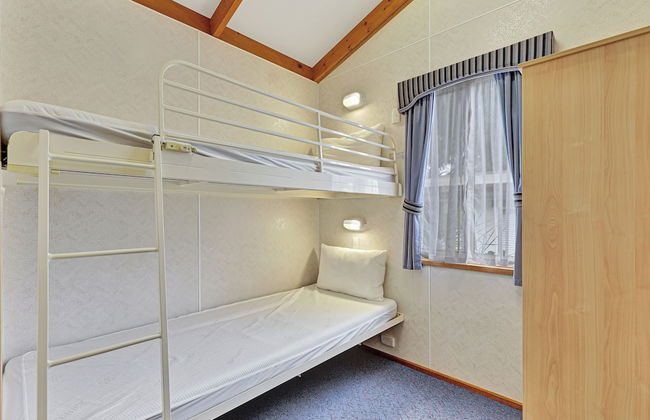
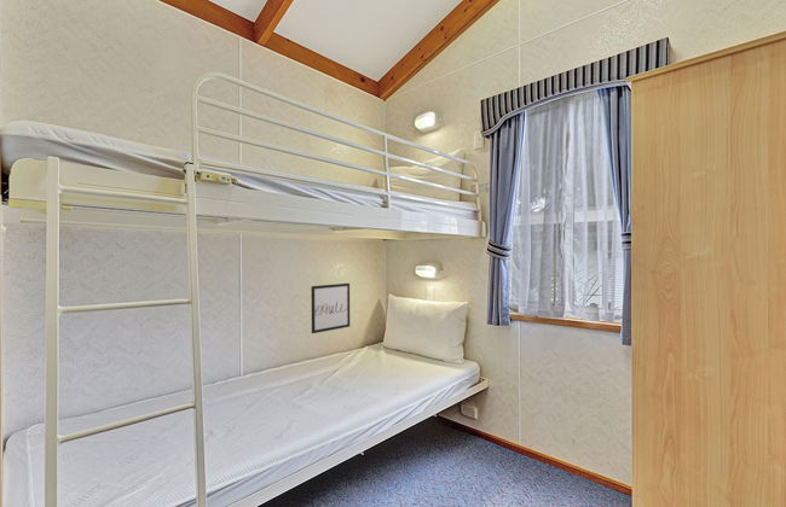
+ wall art [311,282,351,334]
